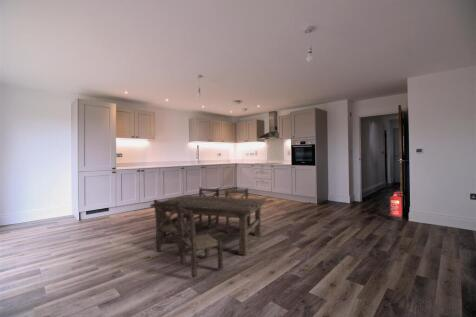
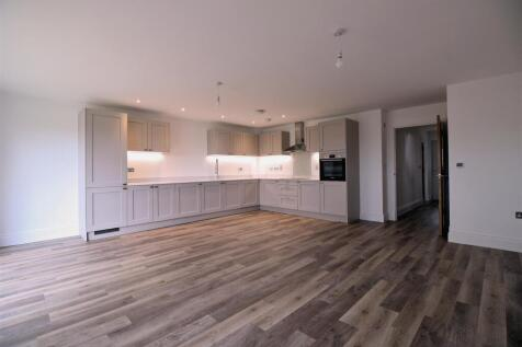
- dining set [150,187,267,278]
- fire extinguisher [385,191,404,222]
